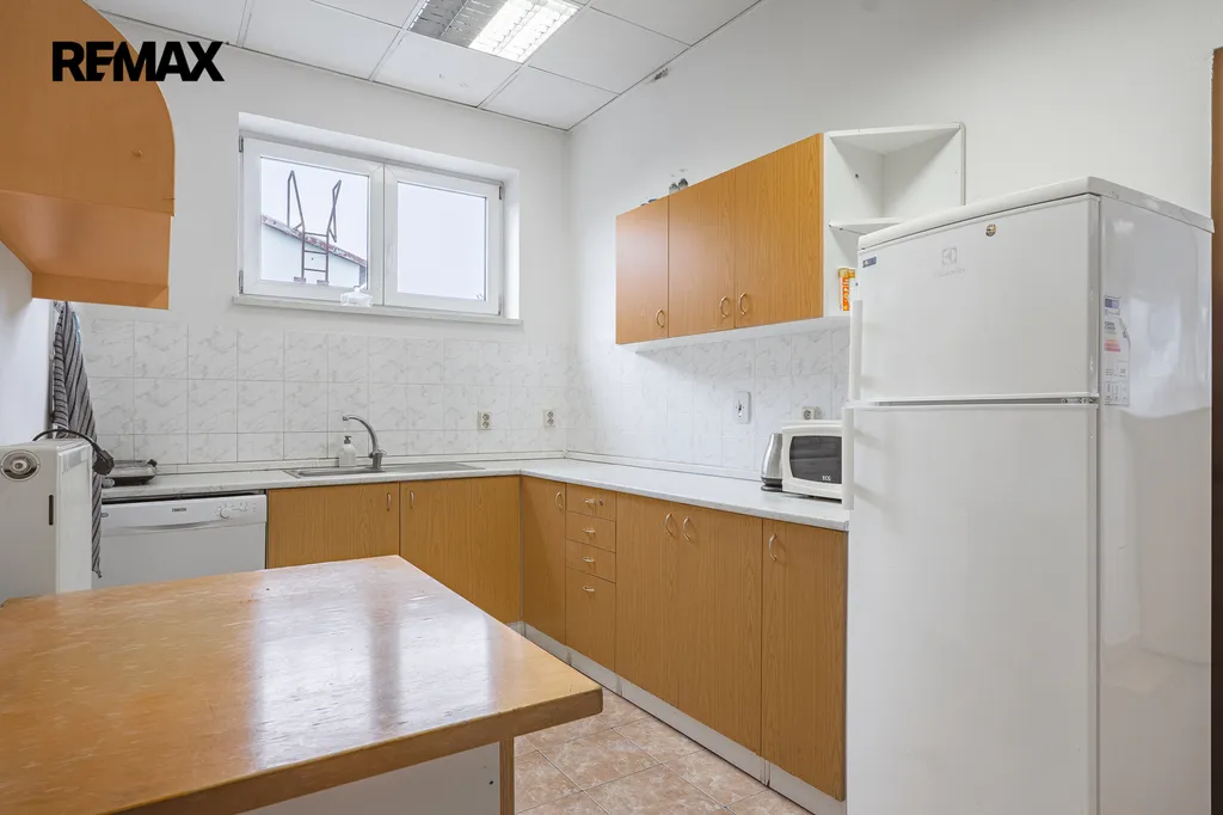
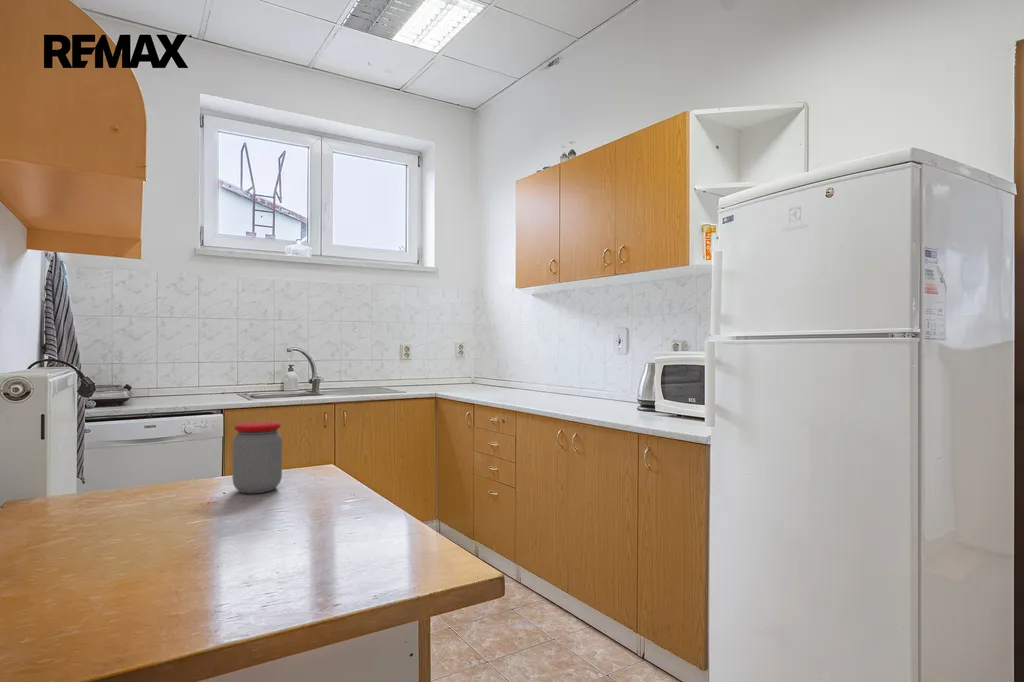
+ jar [231,420,283,494]
